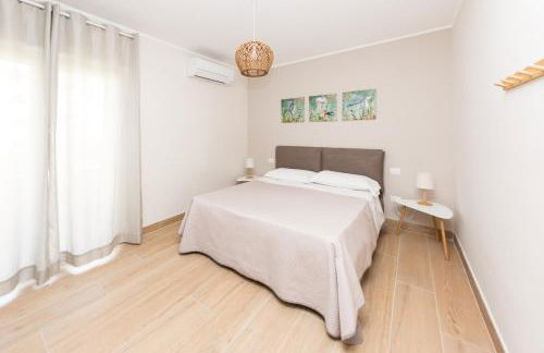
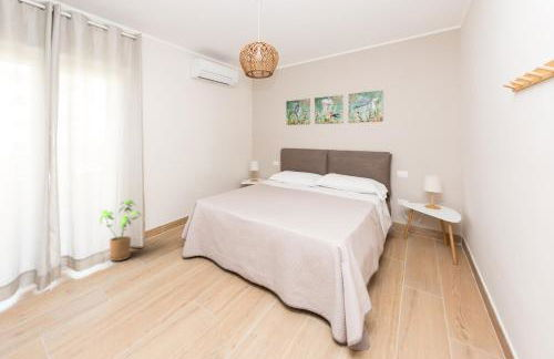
+ house plant [98,198,143,261]
